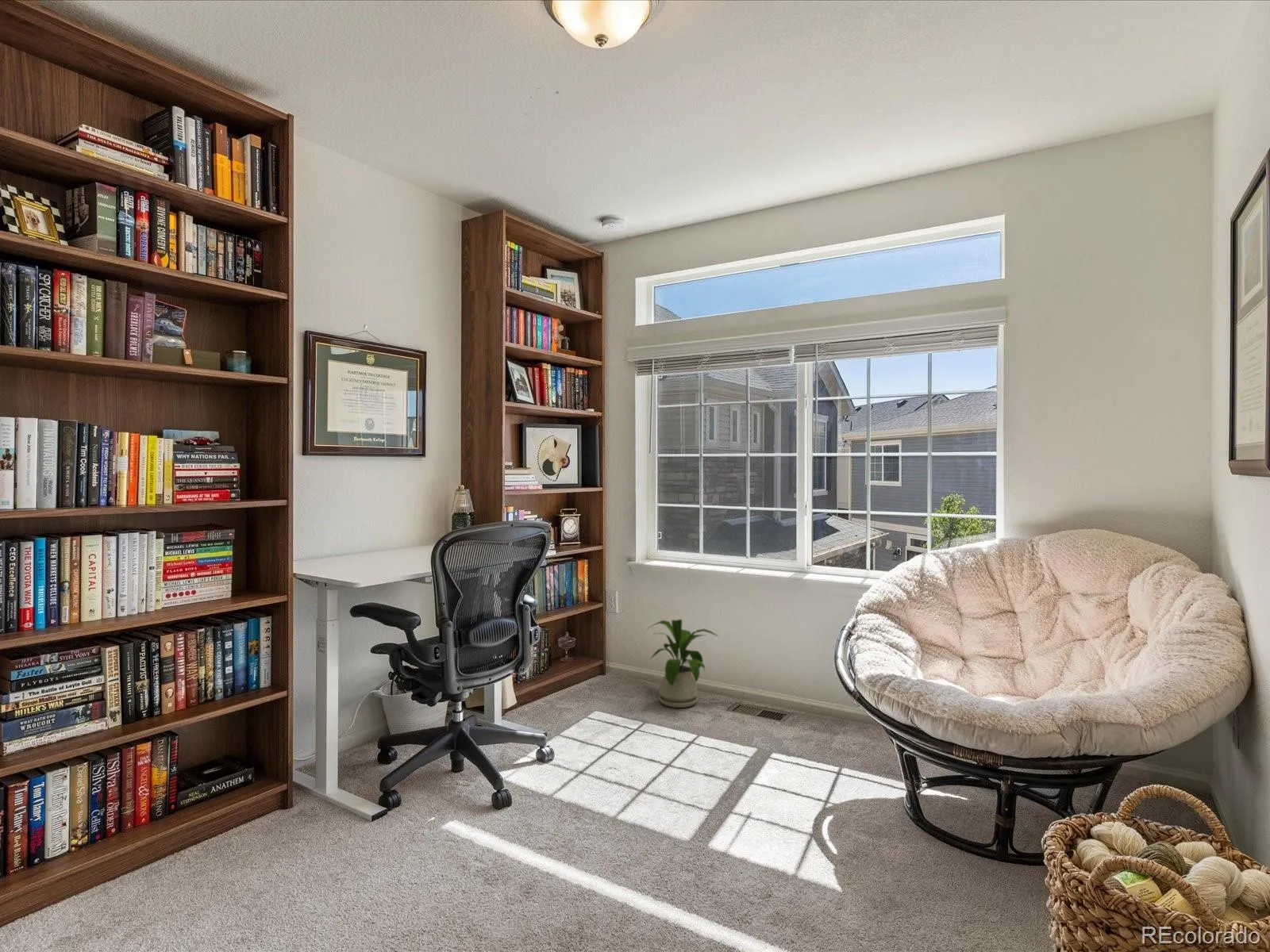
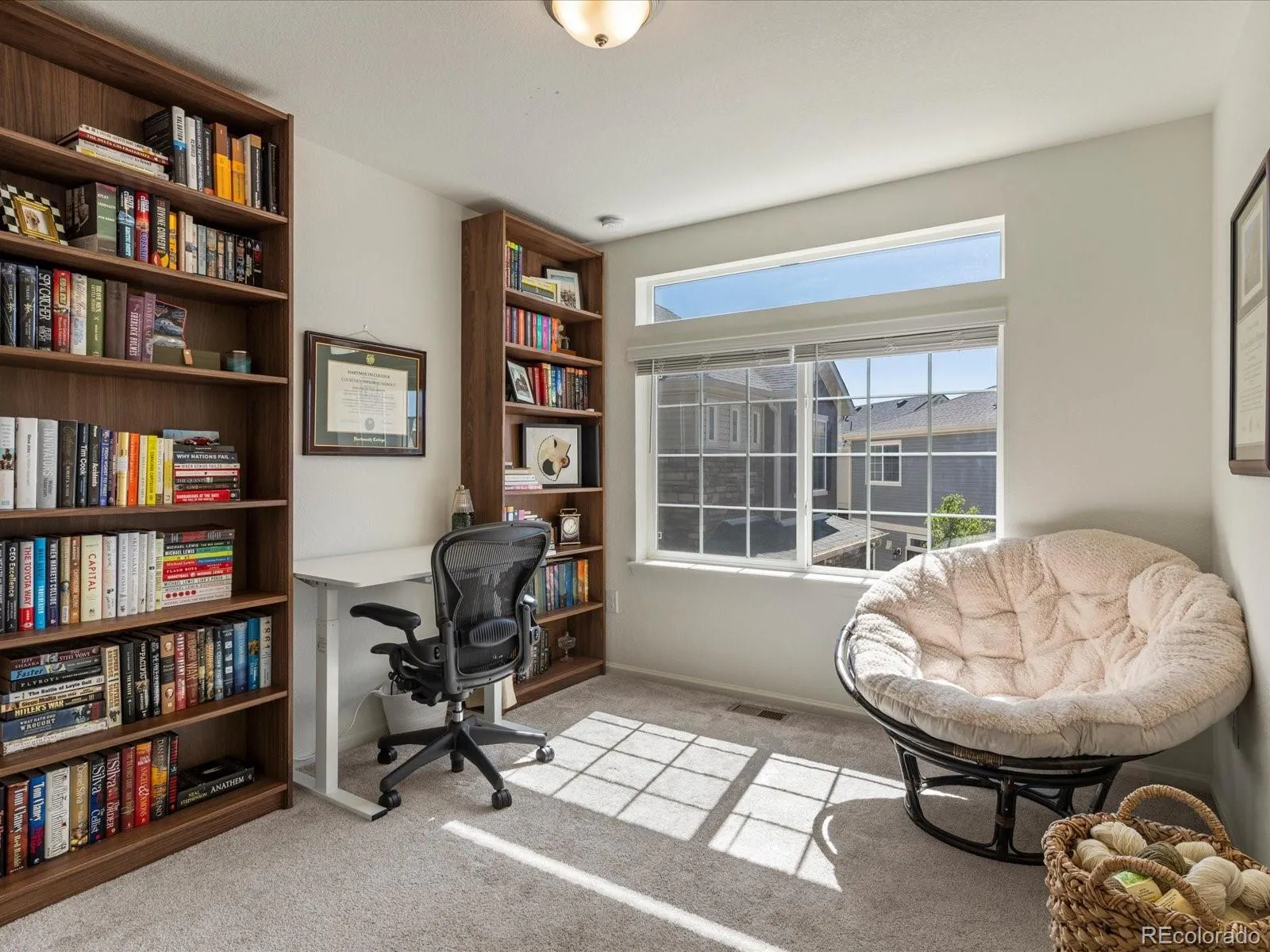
- house plant [646,619,718,708]
